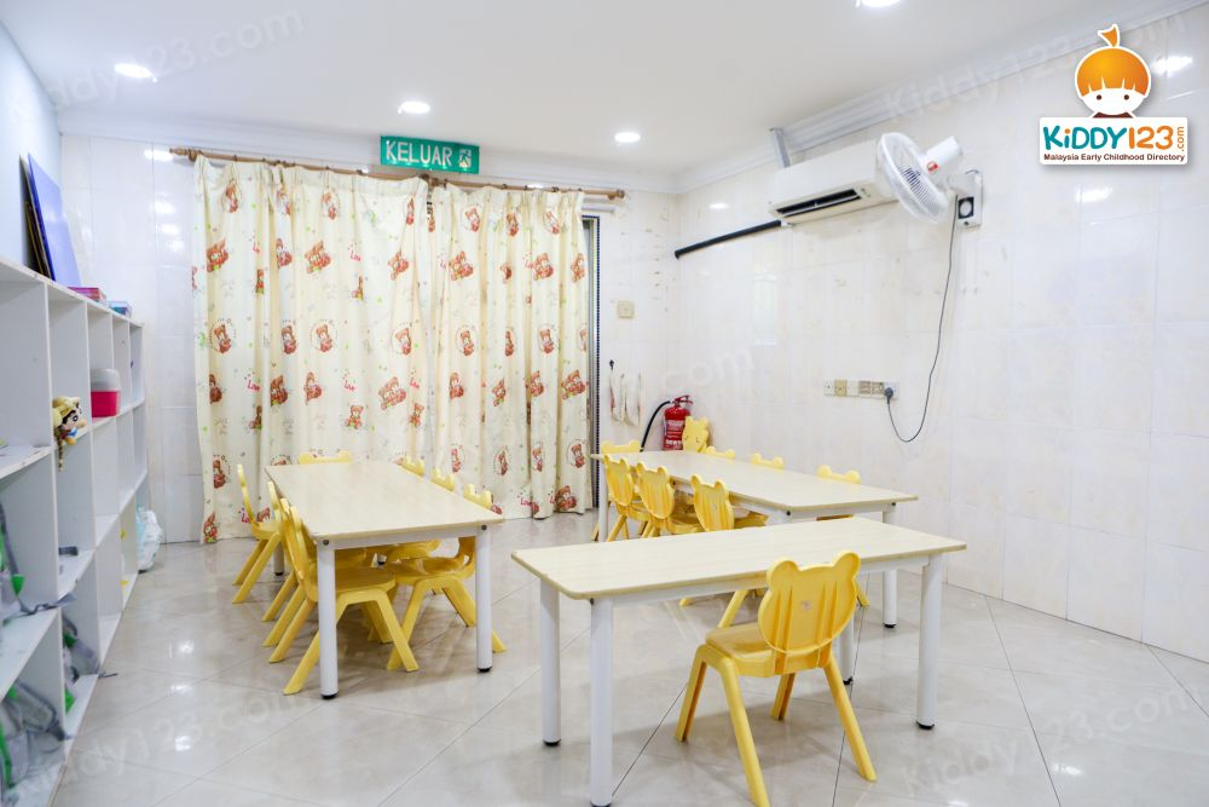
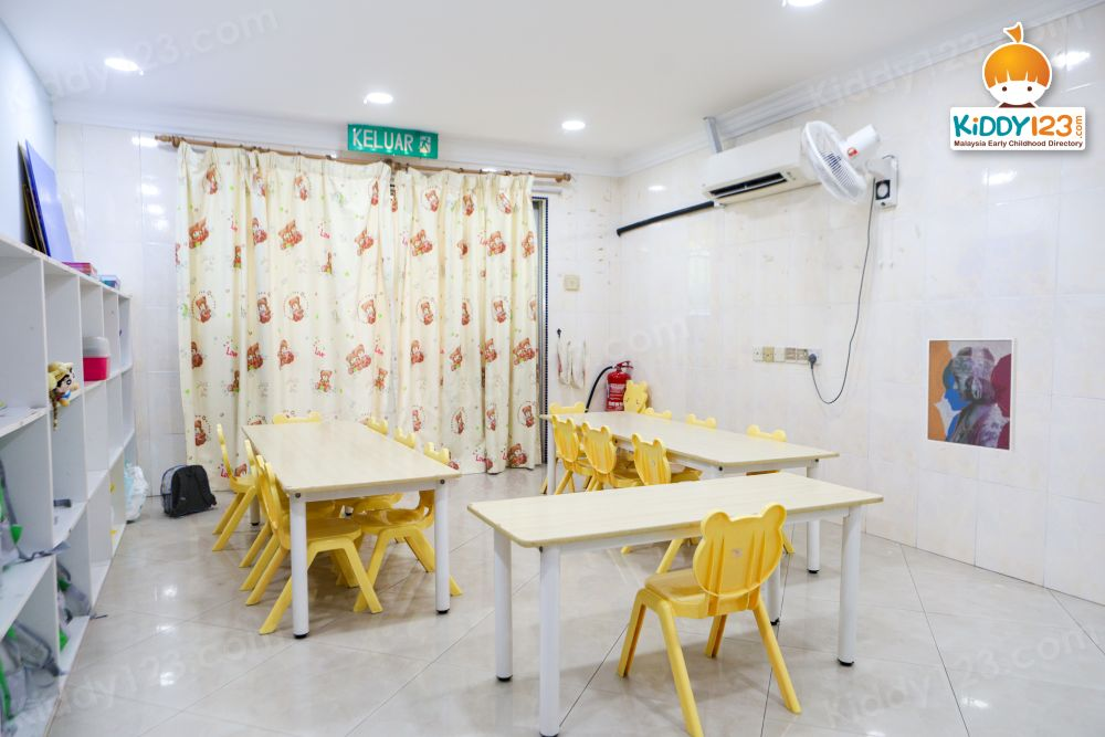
+ backpack [159,464,219,518]
+ wall art [925,337,1019,453]
